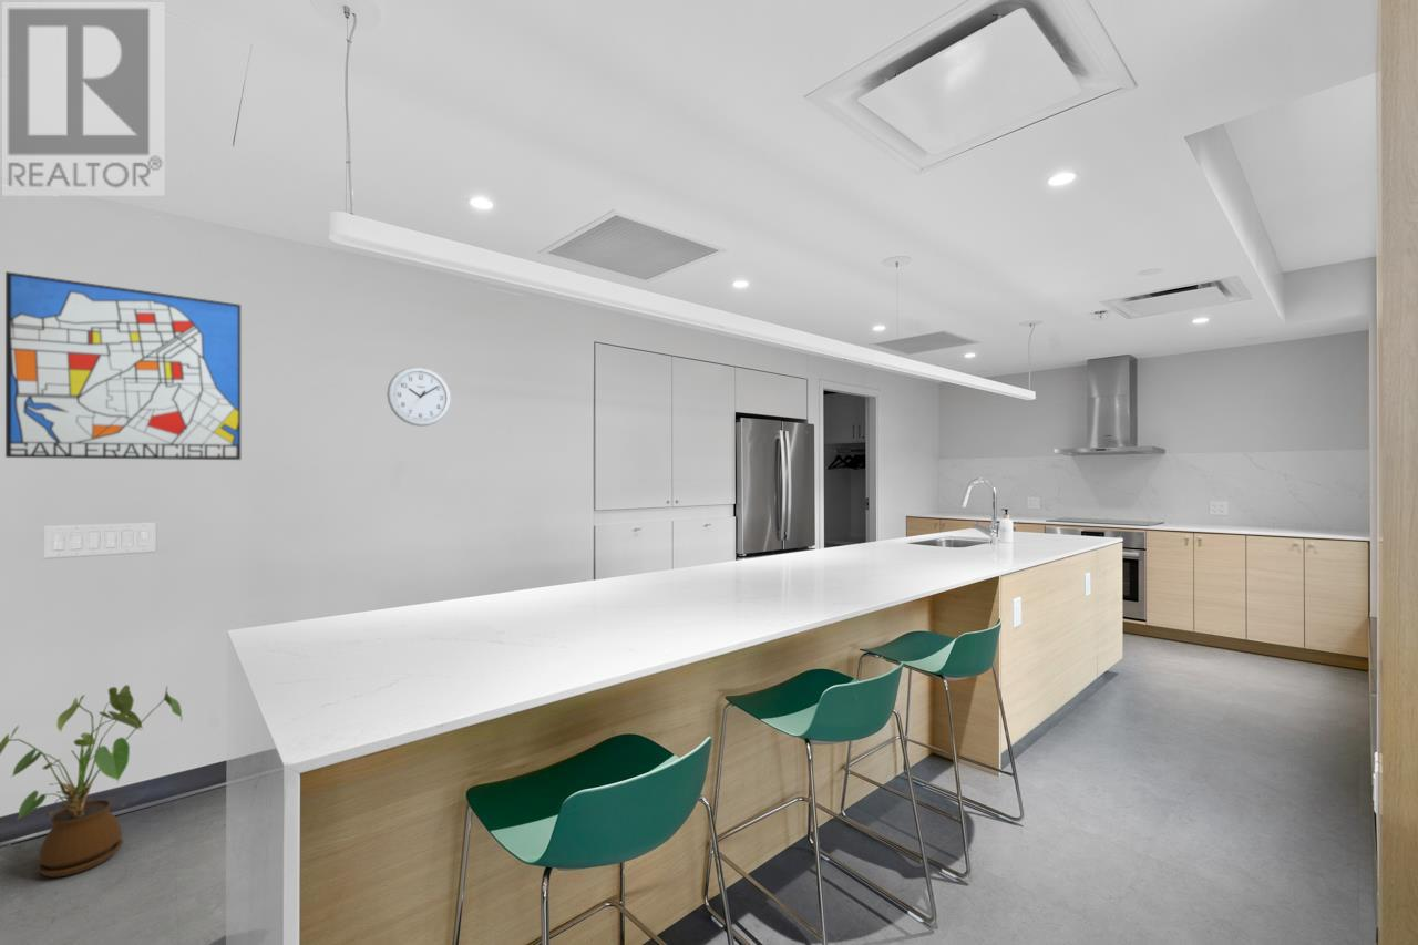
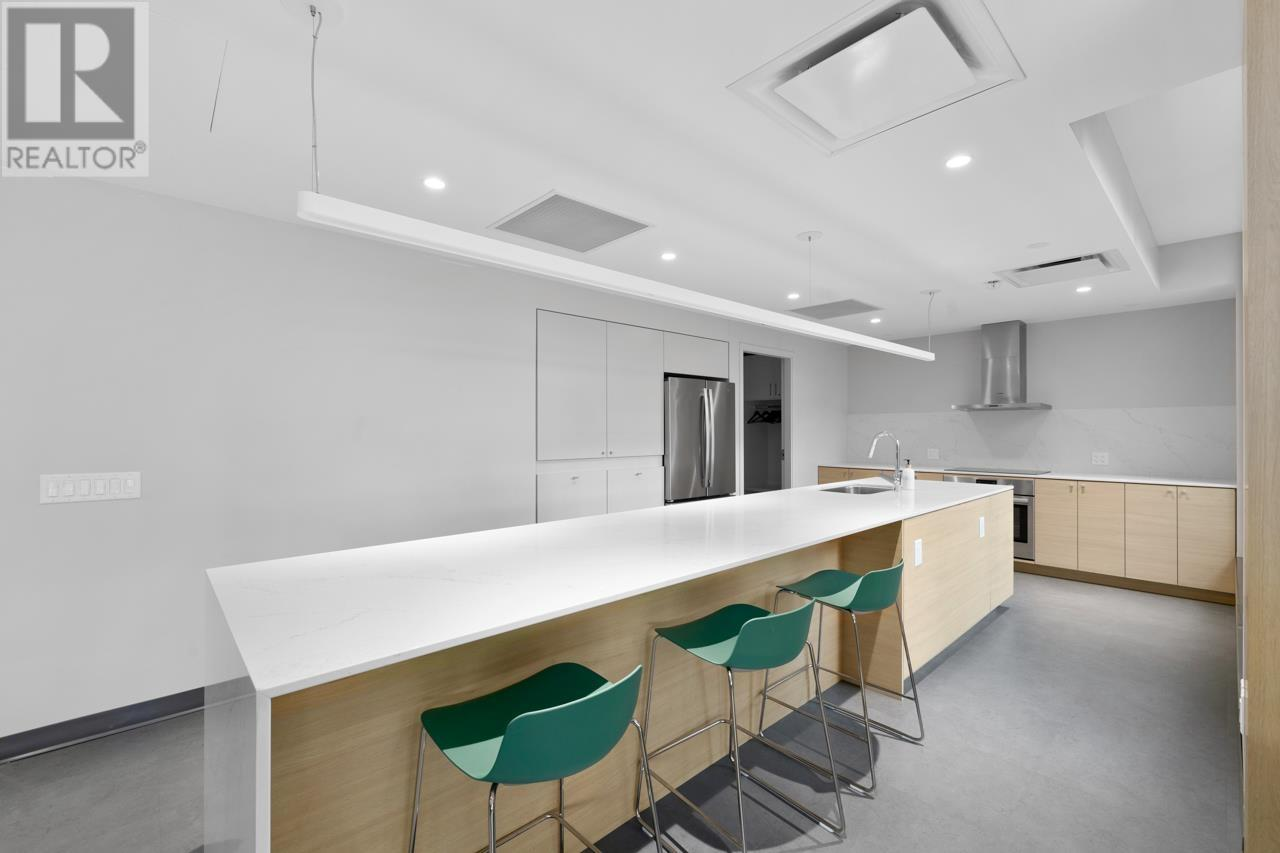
- wall art [4,270,242,461]
- wall clock [386,366,452,428]
- house plant [0,684,184,879]
